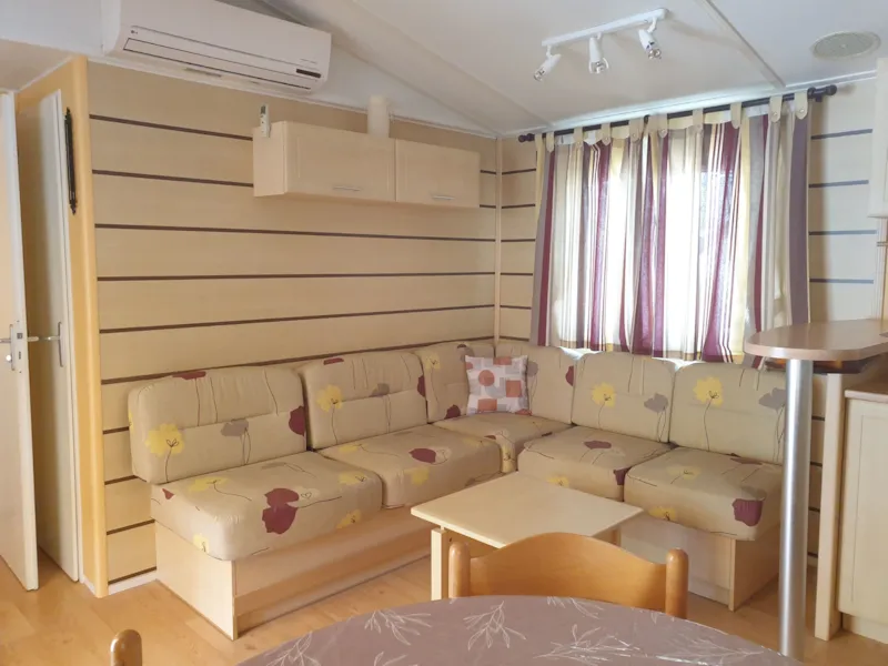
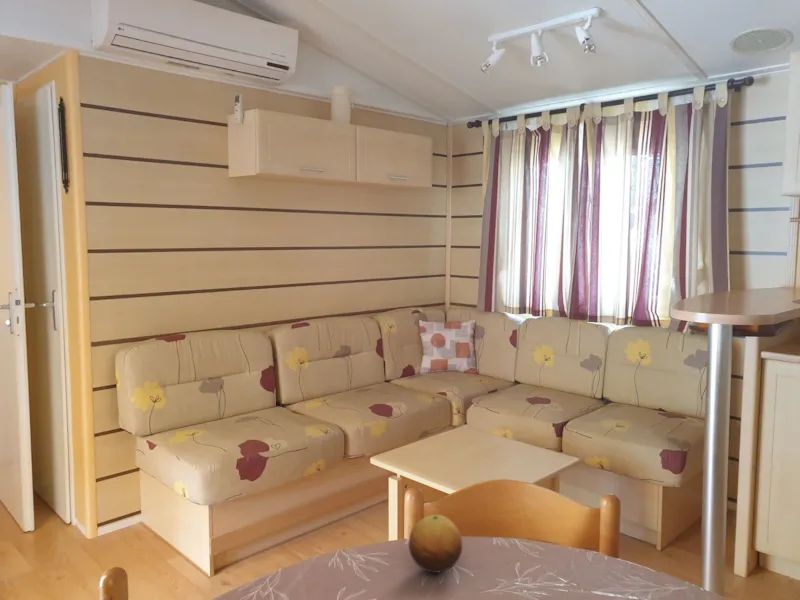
+ fruit [408,514,463,574]
